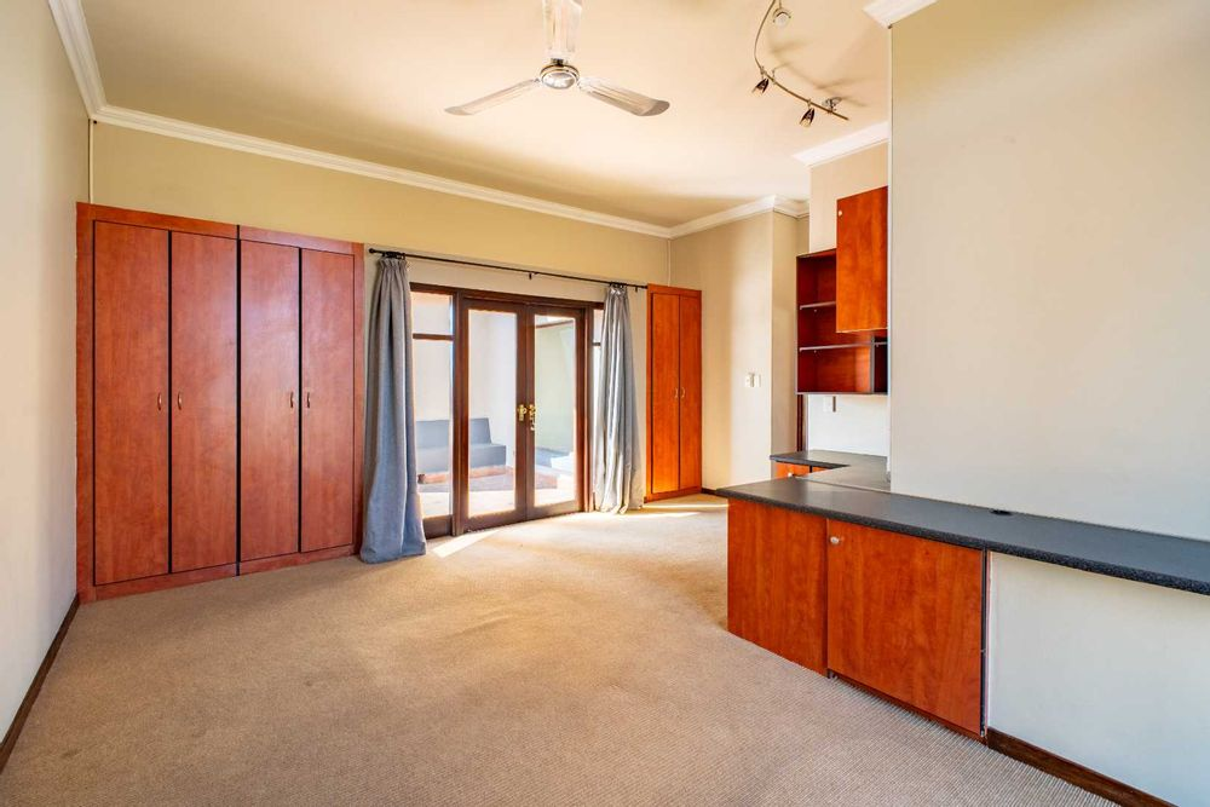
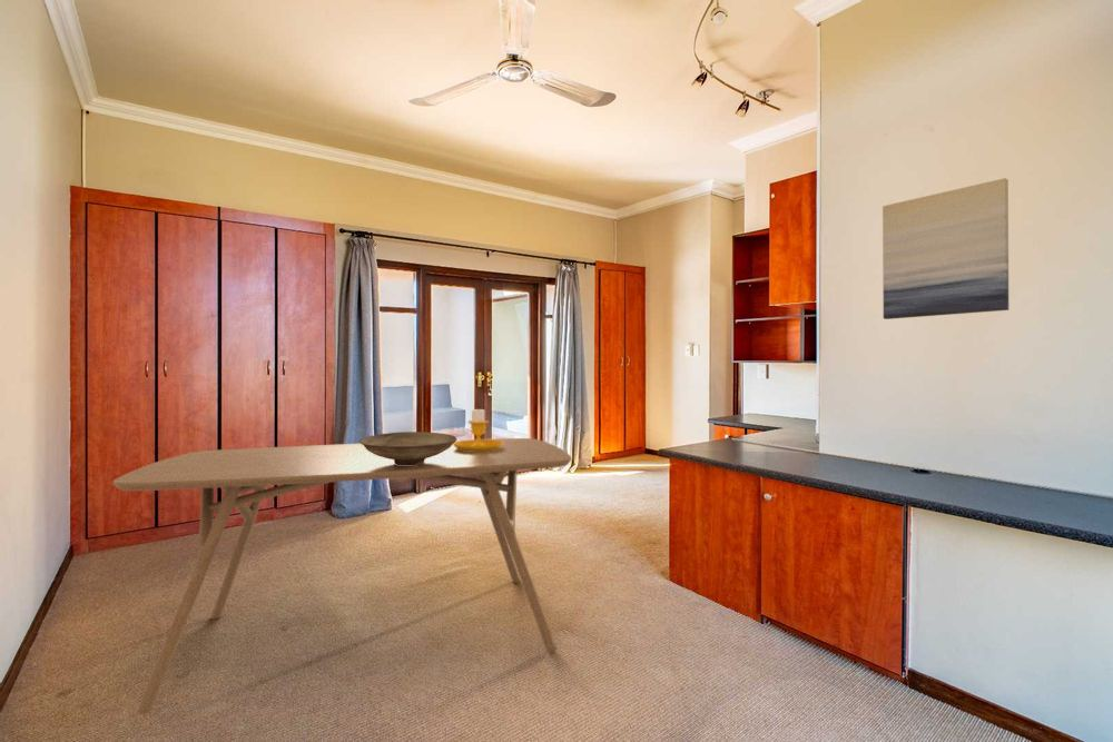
+ candlestick [453,404,503,452]
+ decorative bowl [358,431,457,465]
+ dining table [112,437,572,715]
+ wall art [881,177,1009,320]
